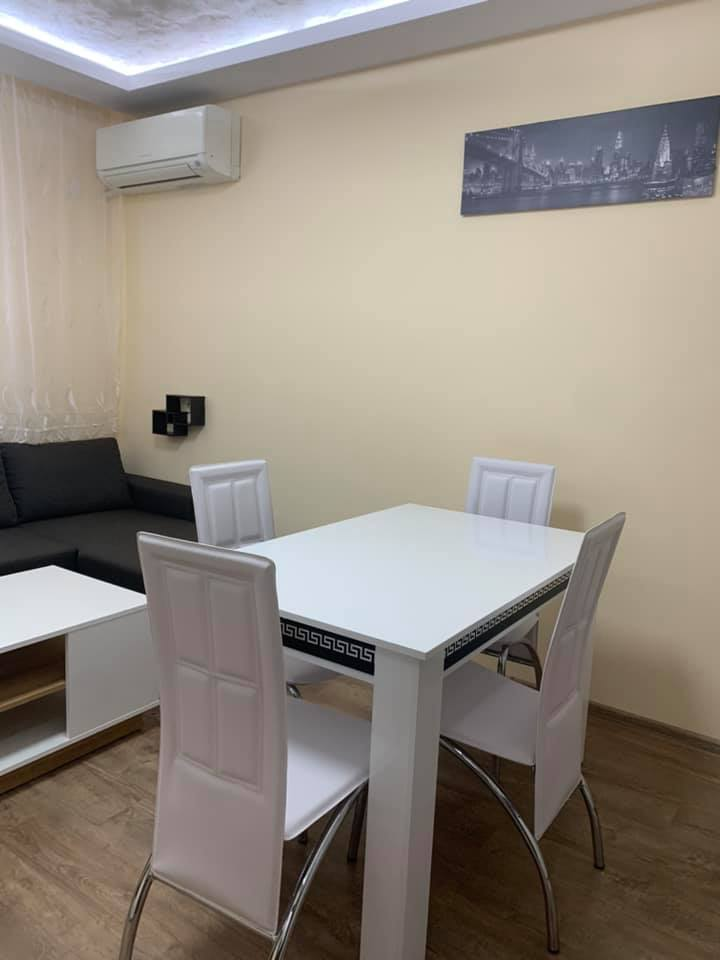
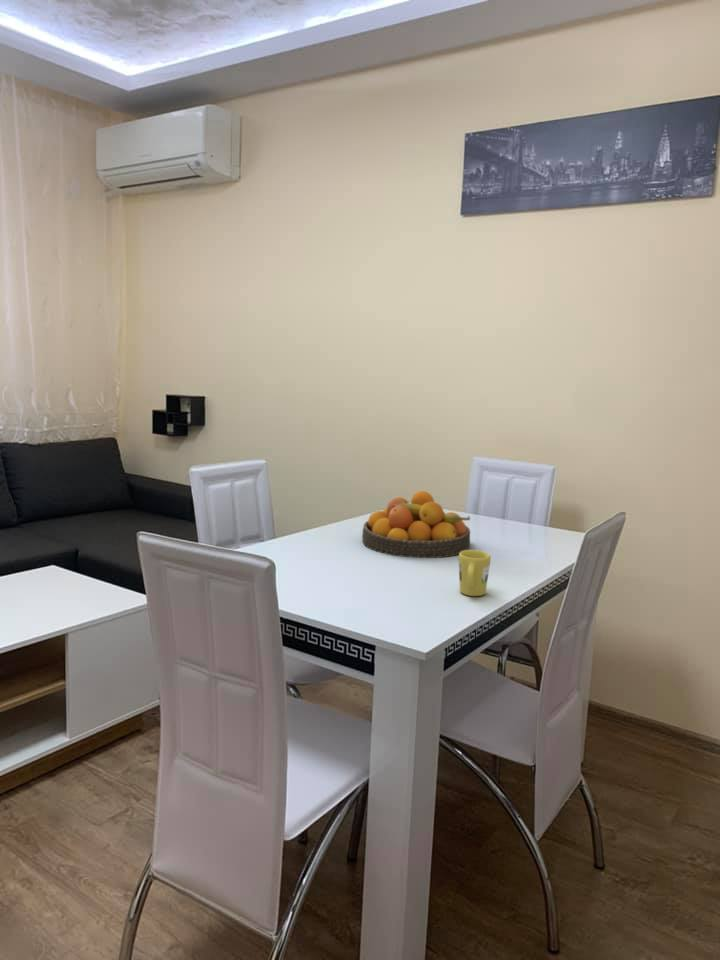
+ mug [458,549,492,597]
+ fruit bowl [361,490,471,559]
